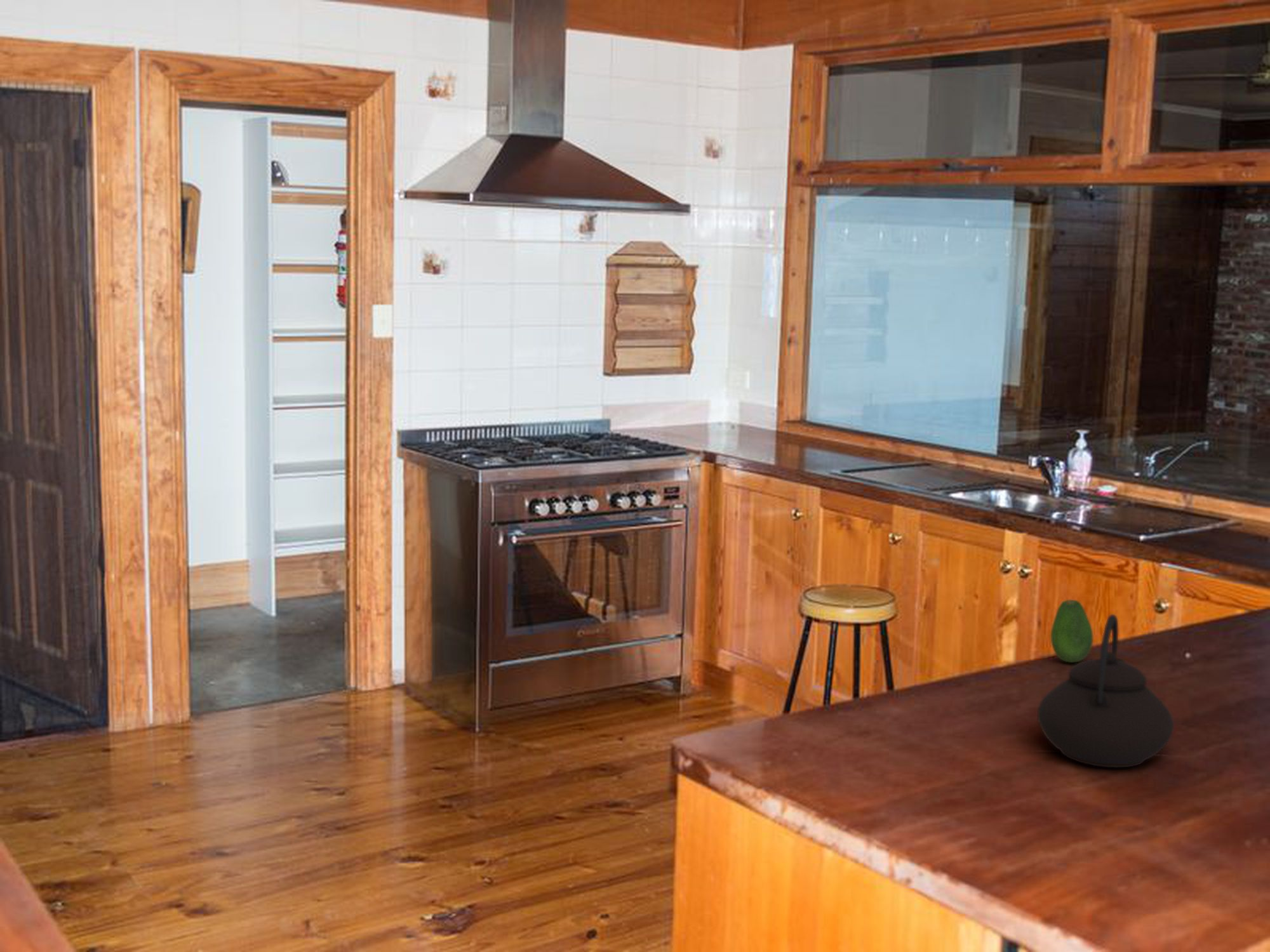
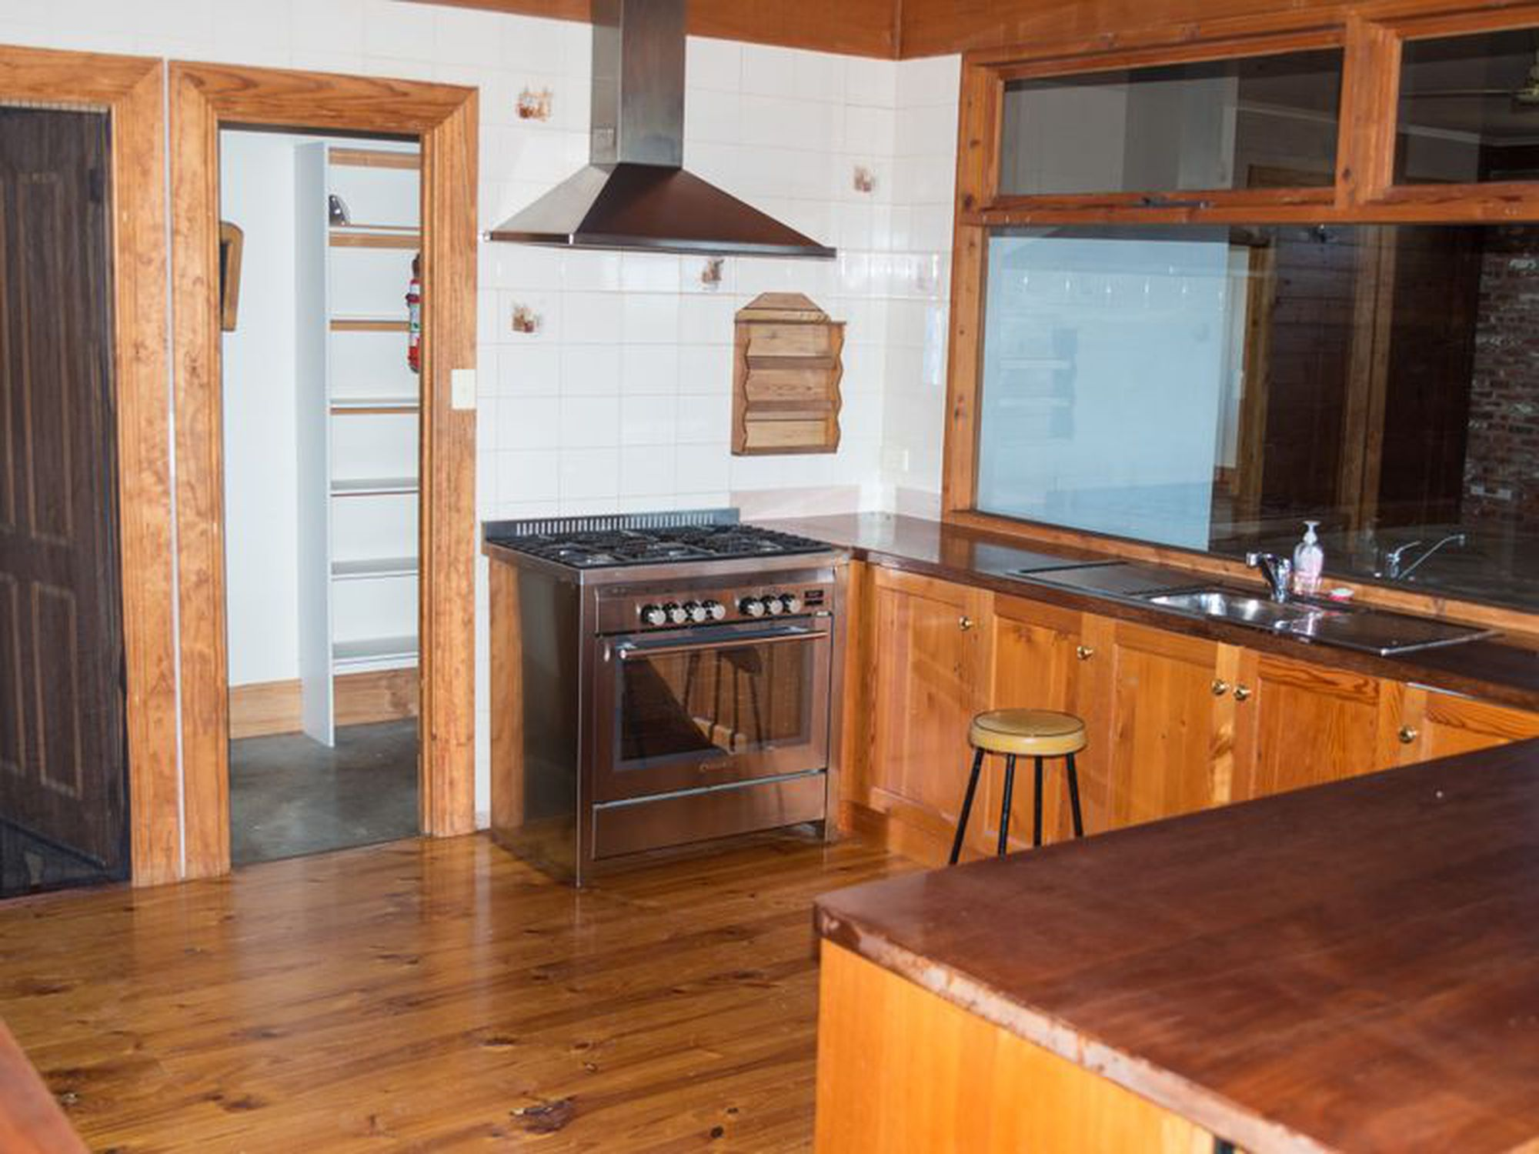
- teapot [1037,614,1174,768]
- fruit [1050,599,1093,663]
